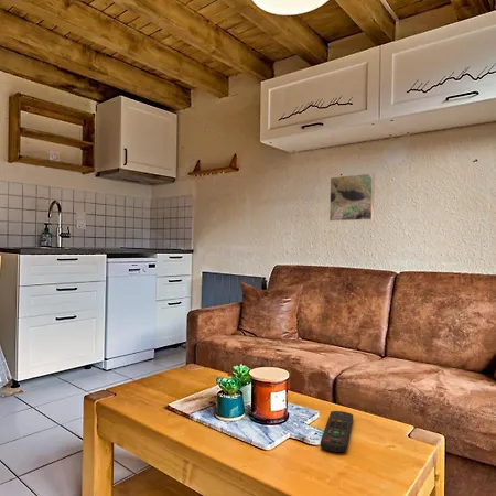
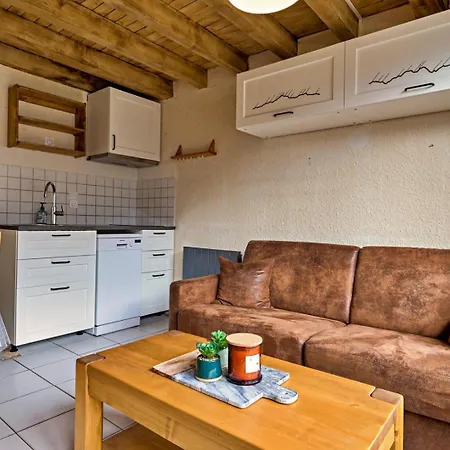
- remote control [320,410,354,453]
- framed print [328,172,376,223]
